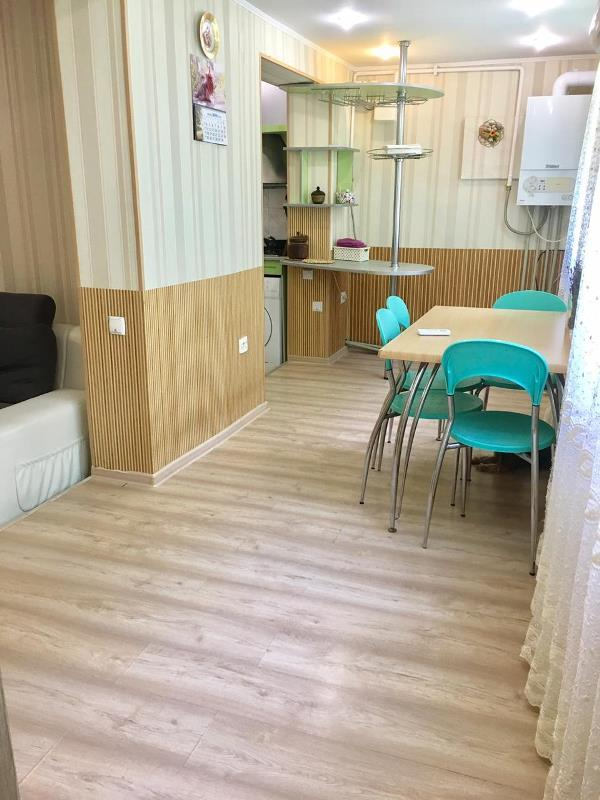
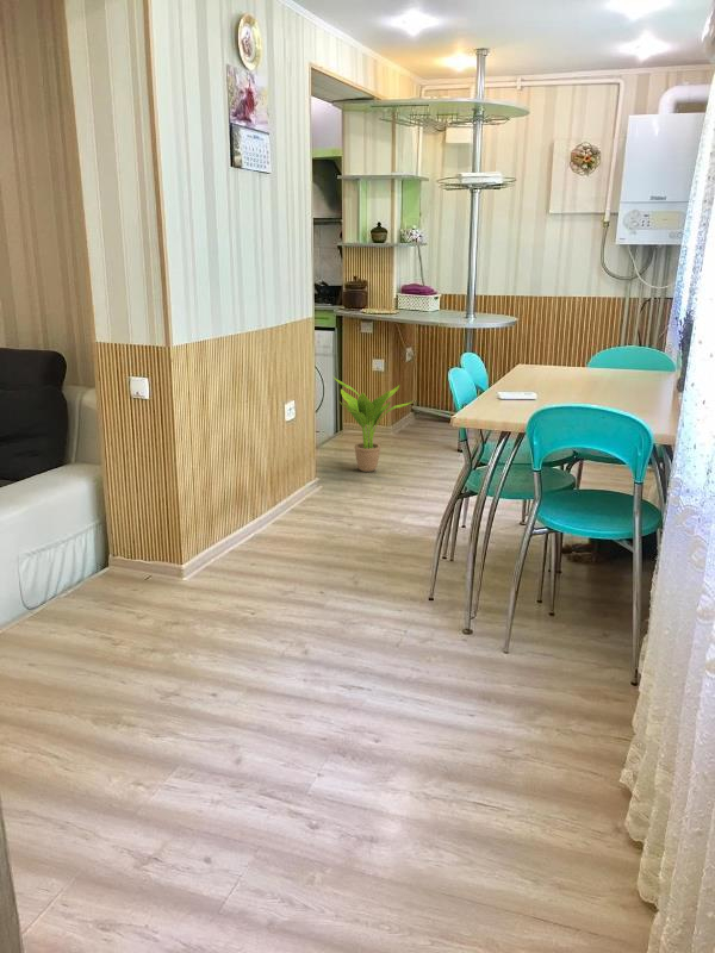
+ potted plant [332,376,415,473]
